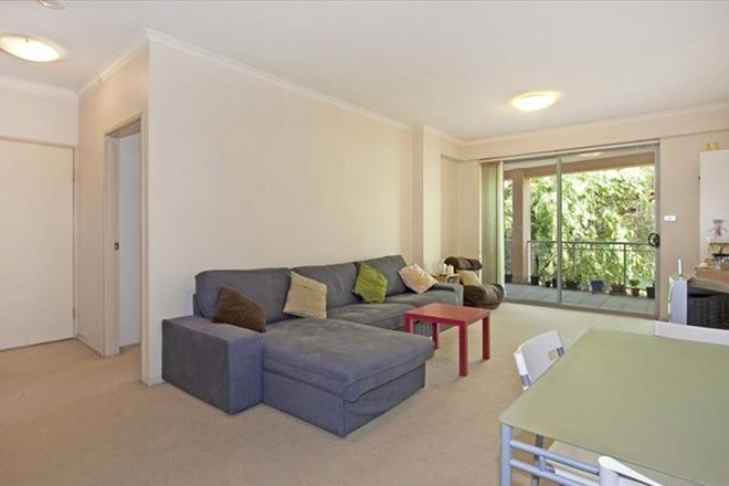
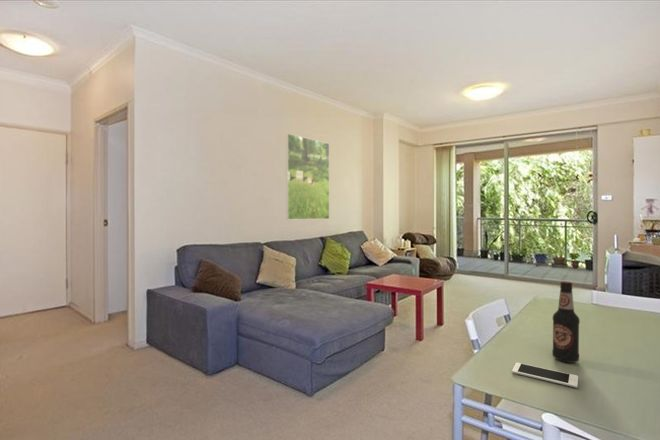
+ bottle [551,280,581,364]
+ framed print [285,133,330,220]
+ cell phone [511,362,579,389]
